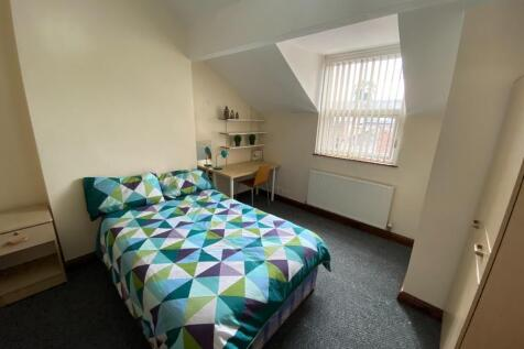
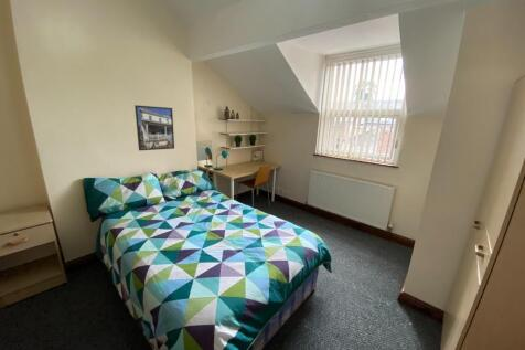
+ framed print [133,104,175,151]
